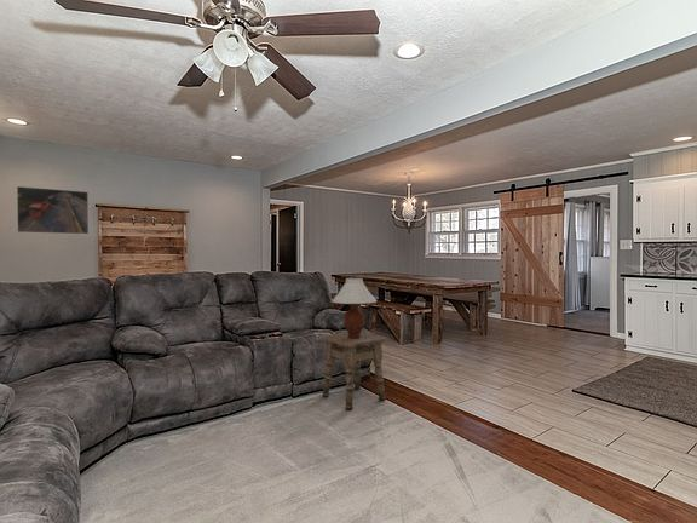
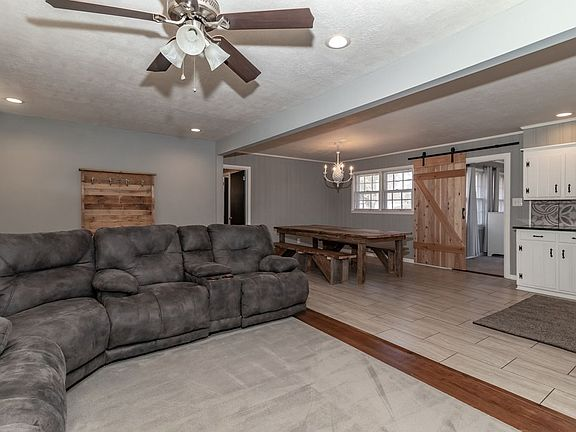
- side table [322,331,387,412]
- table lamp [330,275,378,339]
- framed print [16,185,90,236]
